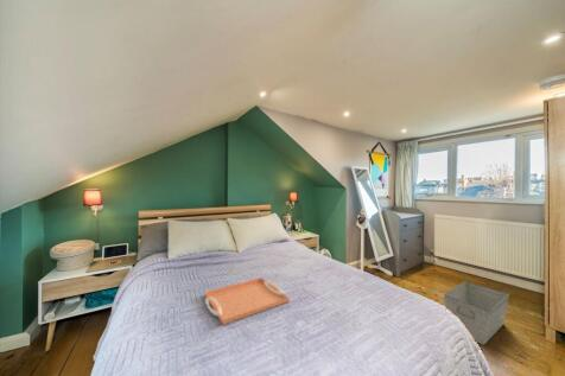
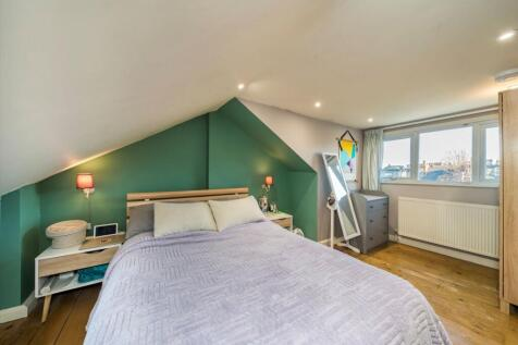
- storage bin [443,280,510,346]
- serving tray [204,276,291,326]
